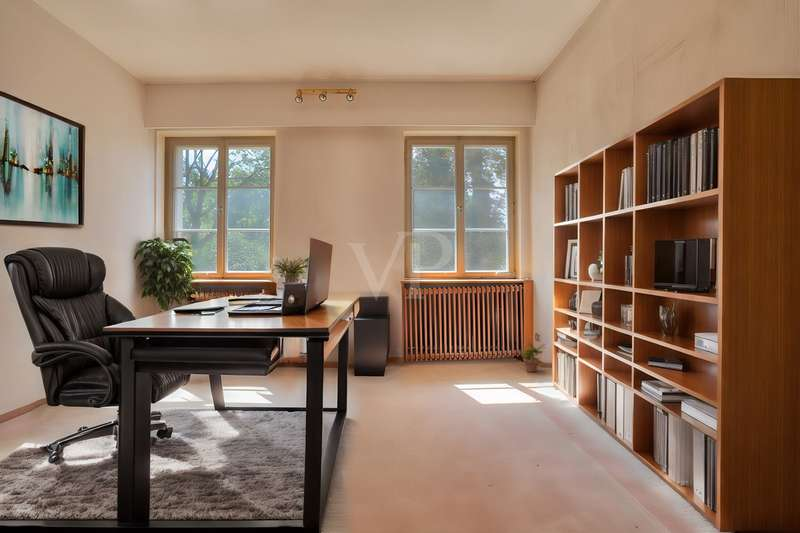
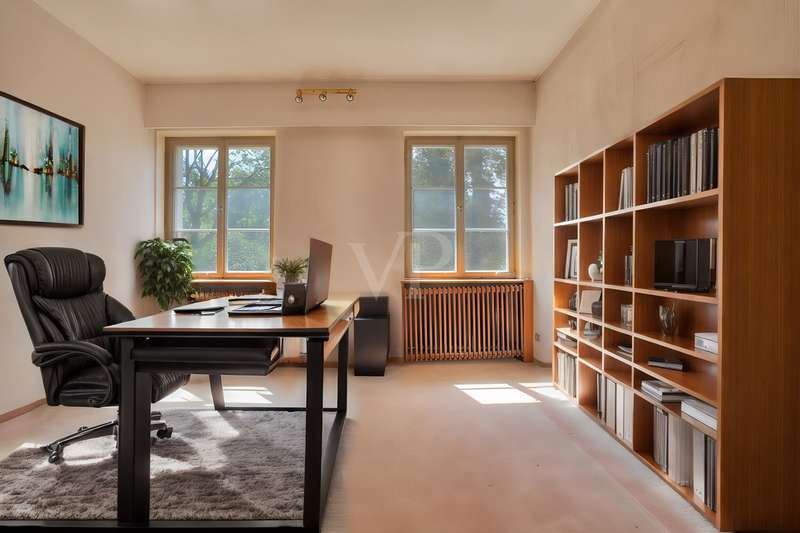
- potted plant [519,342,547,373]
